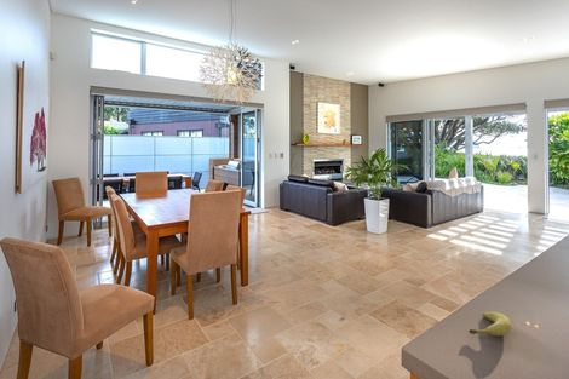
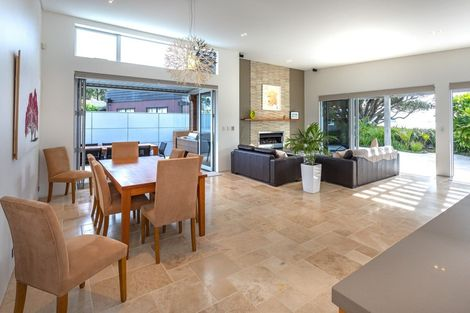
- fruit [467,311,512,337]
